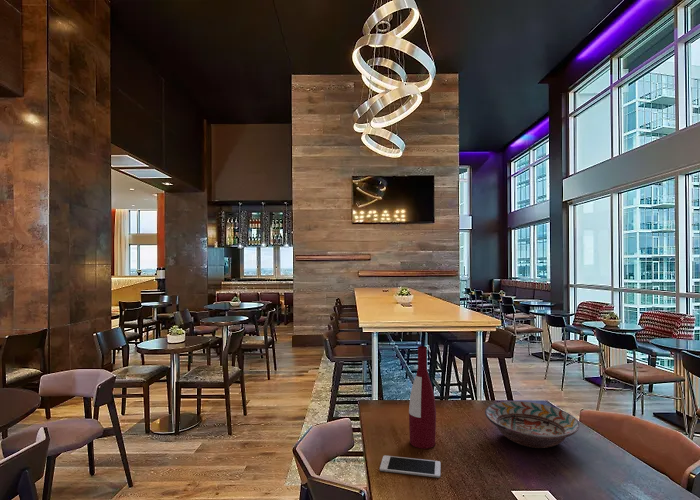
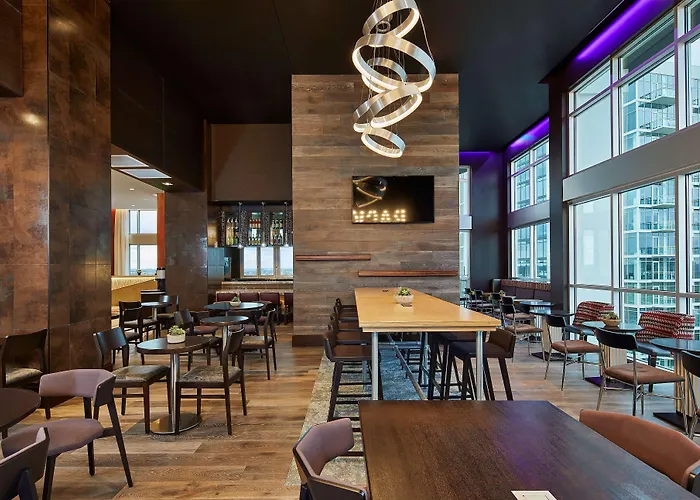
- alcohol [408,345,437,450]
- decorative bowl [484,400,581,449]
- cell phone [379,455,442,479]
